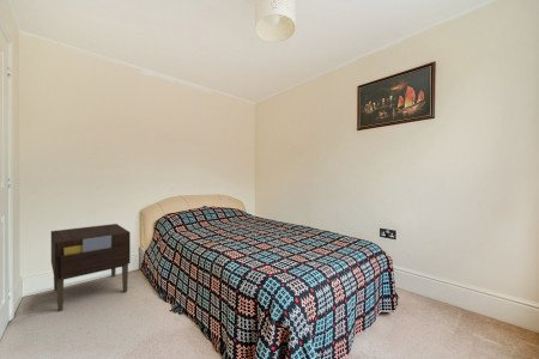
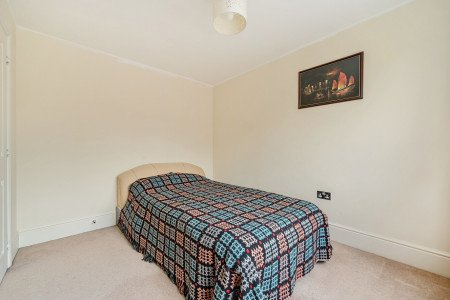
- nightstand [50,223,132,312]
